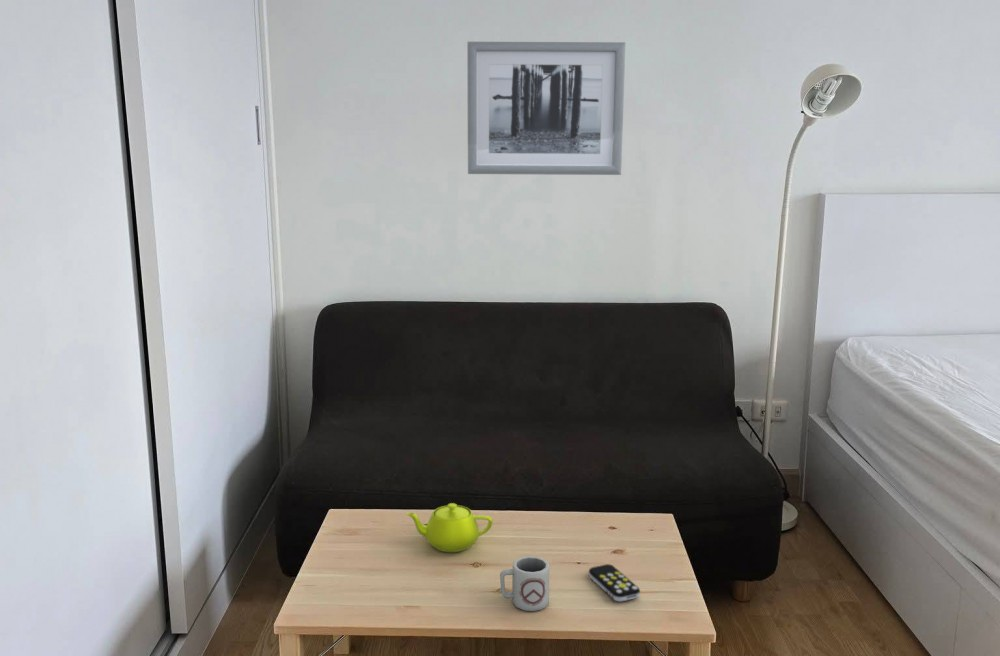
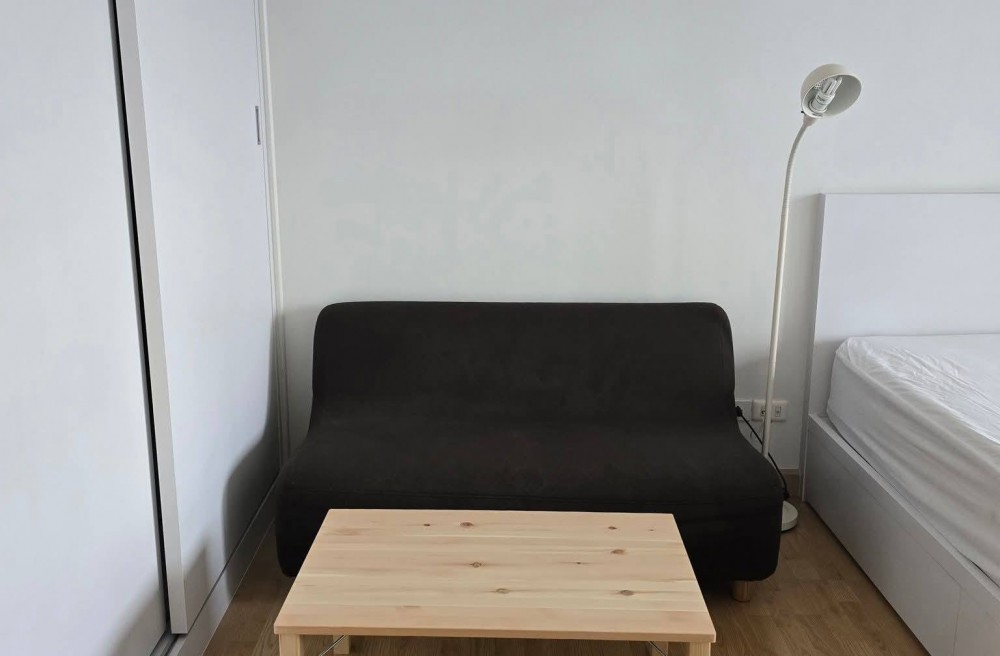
- remote control [588,563,641,603]
- wall art [466,41,626,176]
- teapot [405,502,494,553]
- cup [499,555,550,612]
